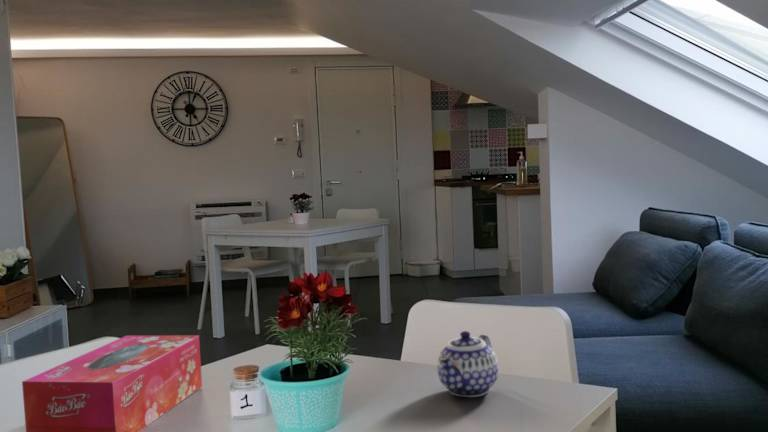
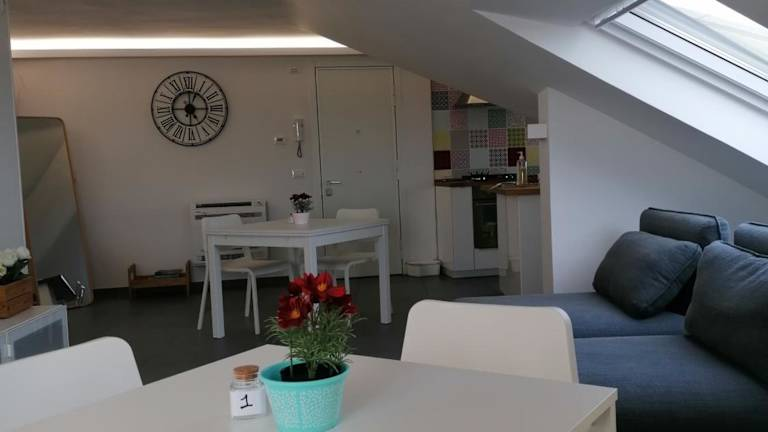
- teapot [436,330,499,398]
- tissue box [21,334,203,432]
